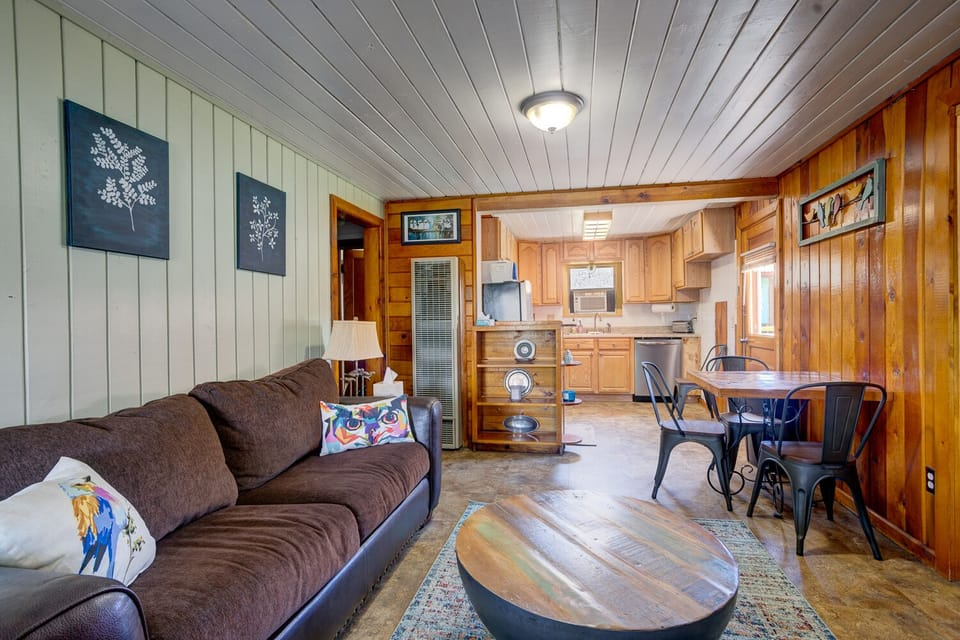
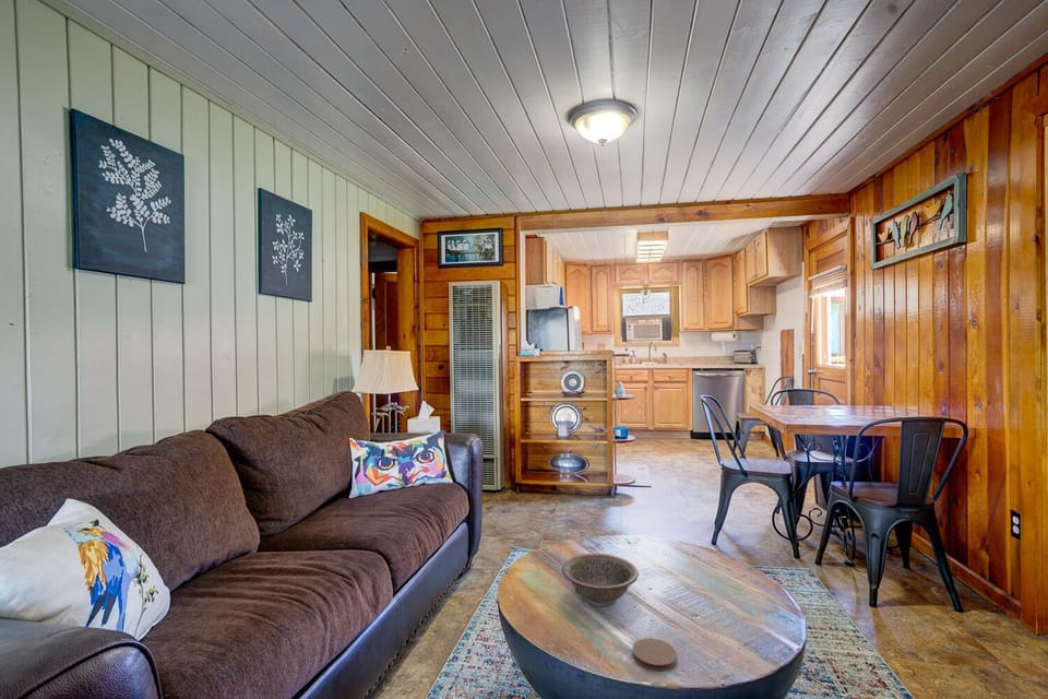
+ decorative bowl [561,553,640,607]
+ coaster [632,637,678,672]
